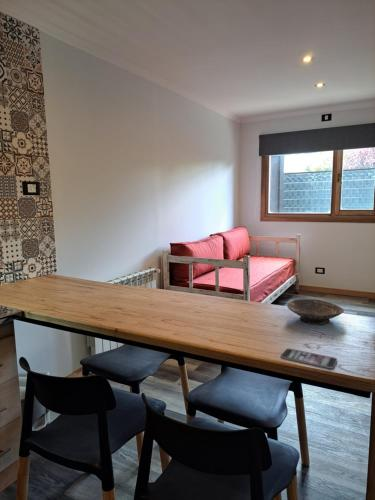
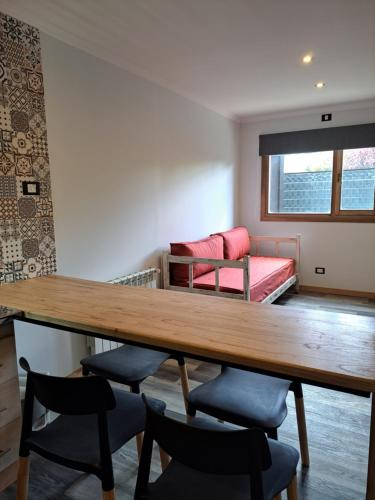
- bowl [286,298,345,326]
- smartphone [280,347,338,369]
